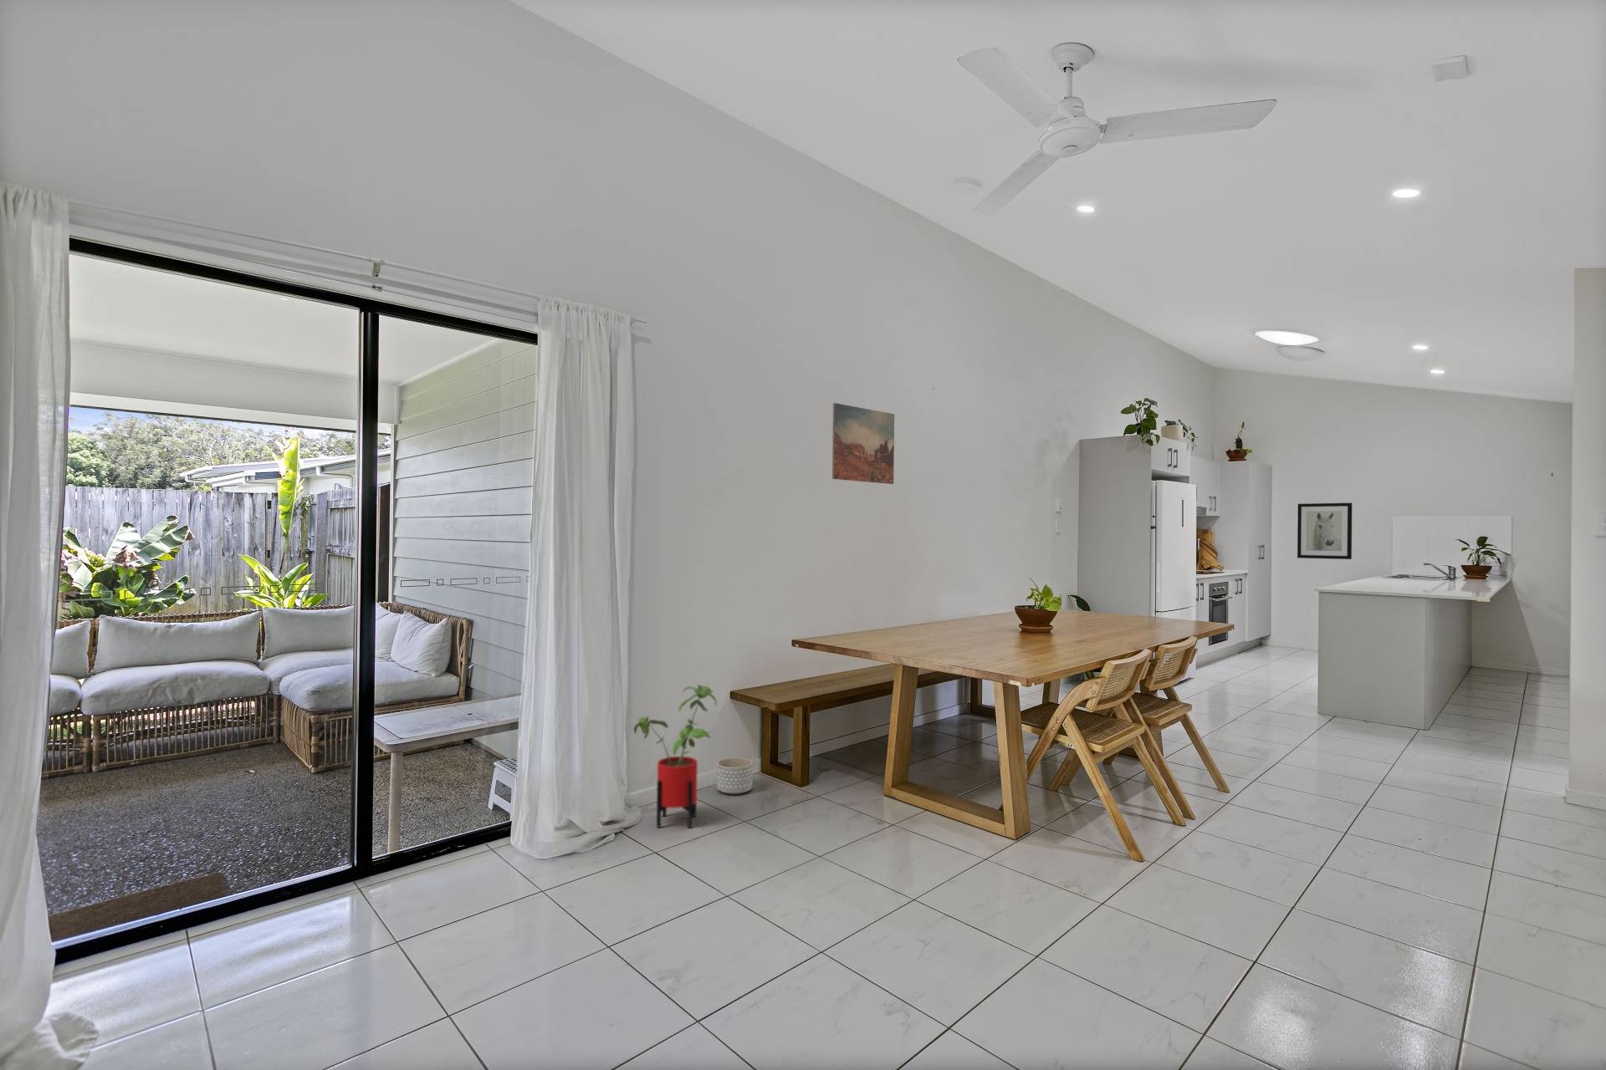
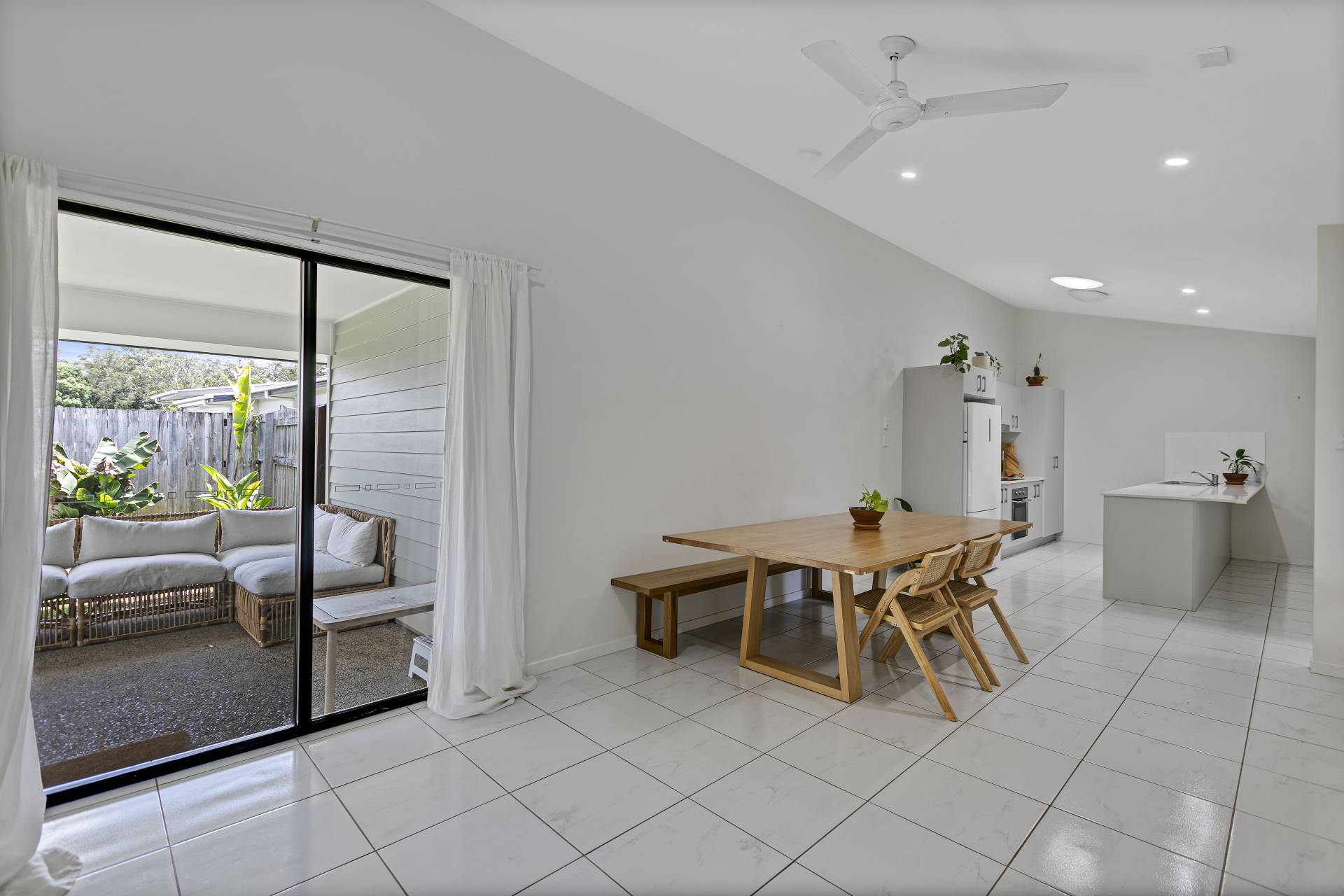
- wall art [832,402,895,485]
- house plant [633,684,718,829]
- wall art [1297,503,1353,560]
- planter [716,756,754,795]
